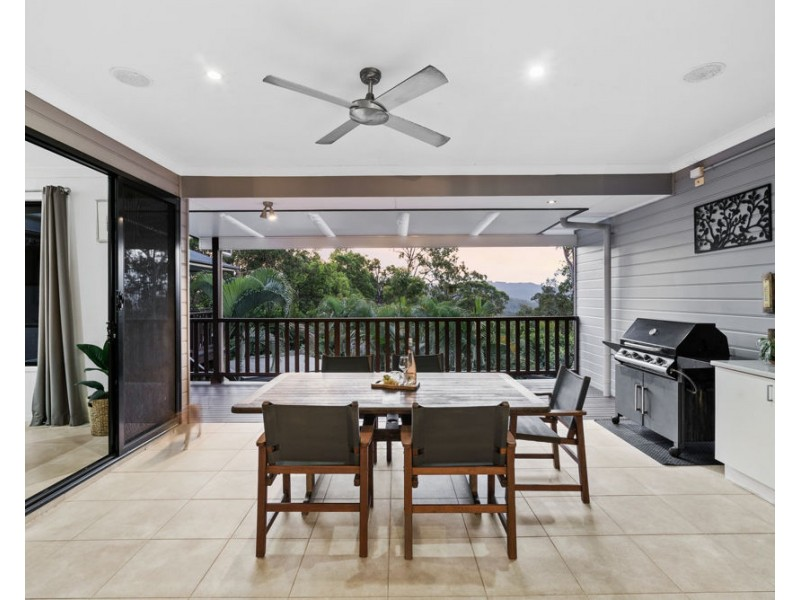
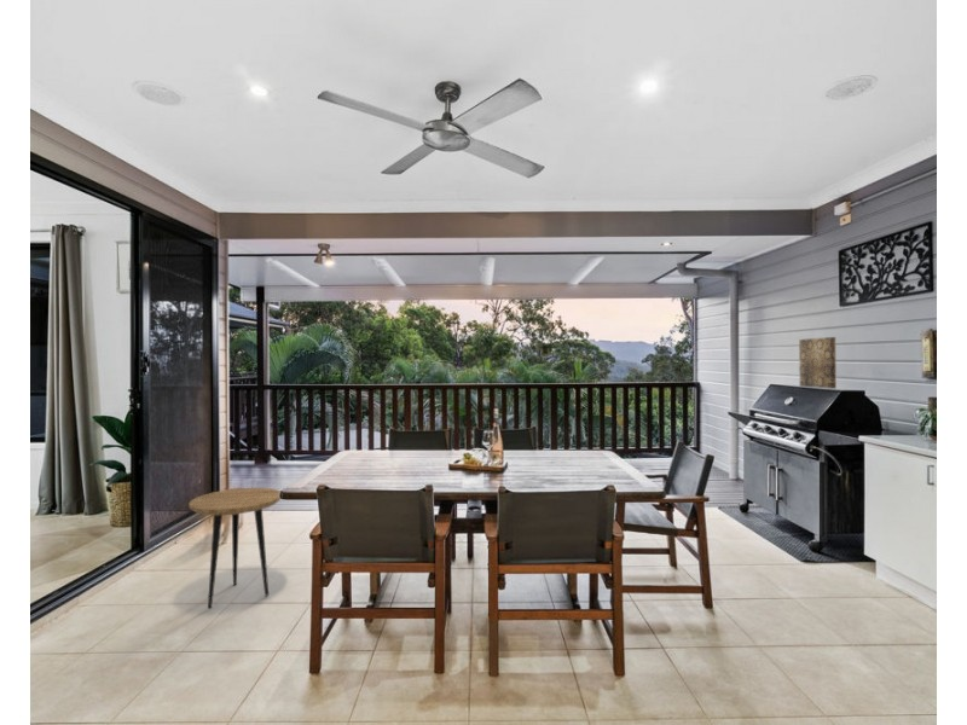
+ wall art [798,336,838,390]
+ side table [187,487,282,610]
